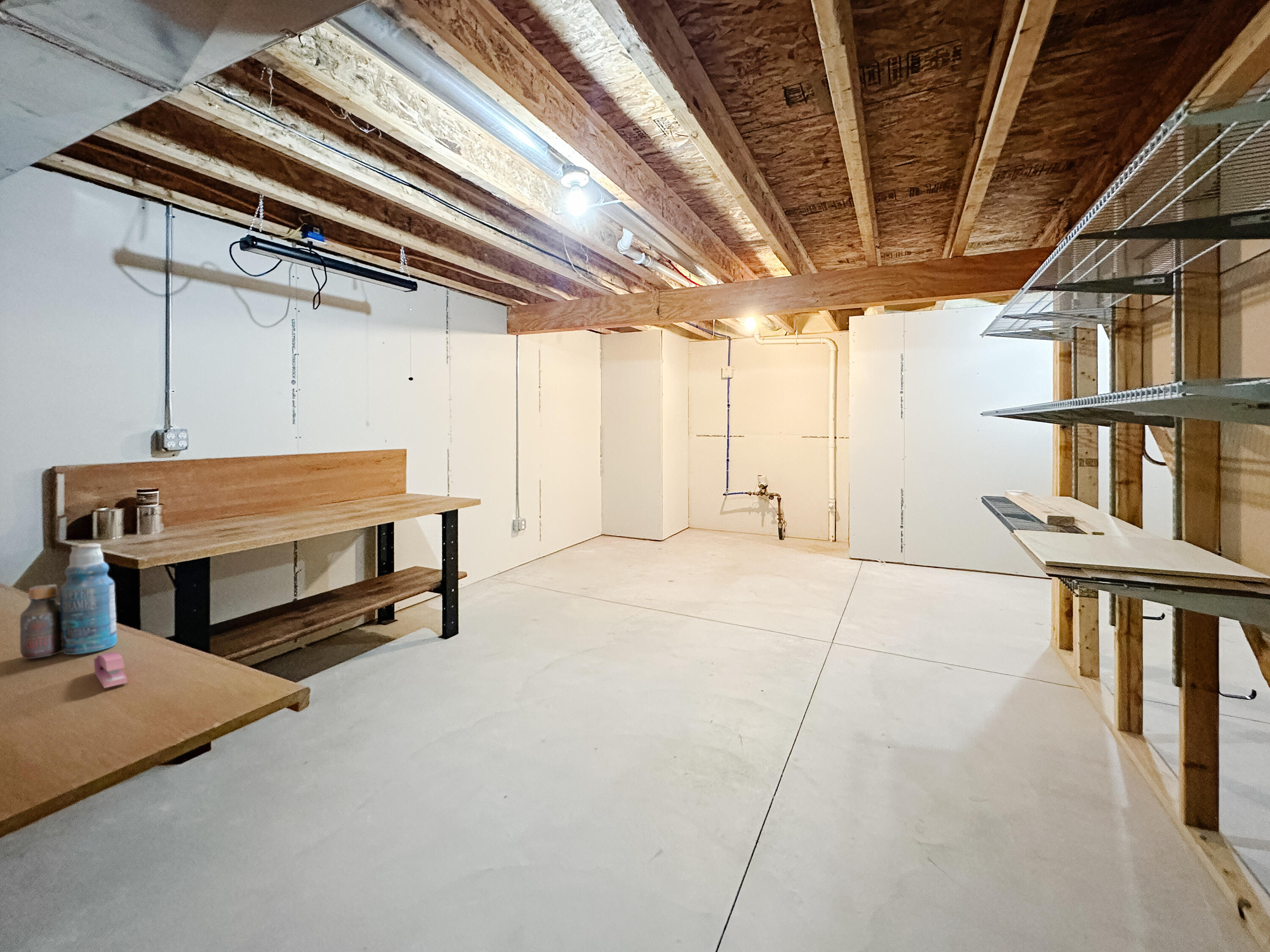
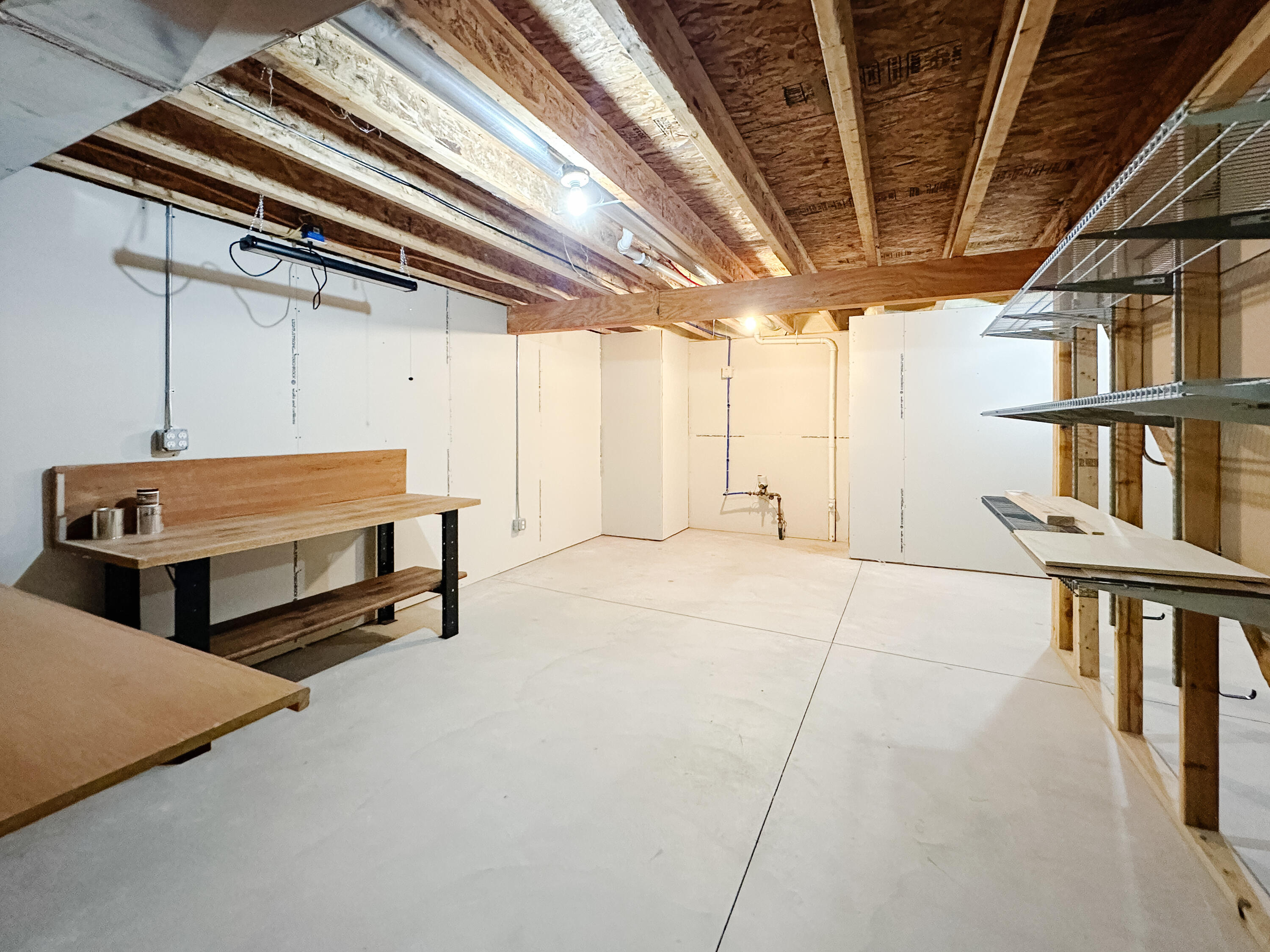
- stapler [94,652,128,688]
- bottle [19,542,118,659]
